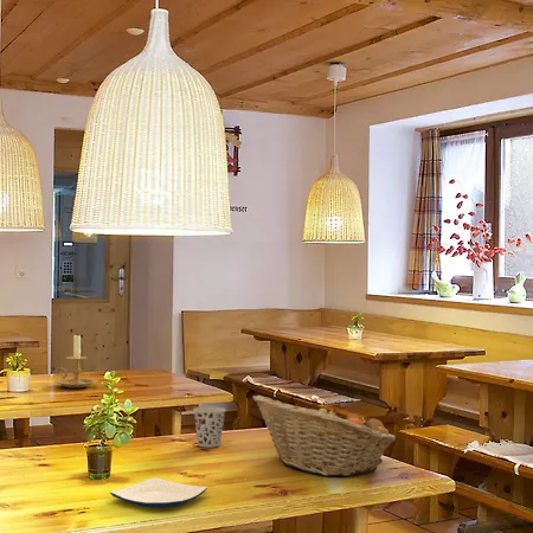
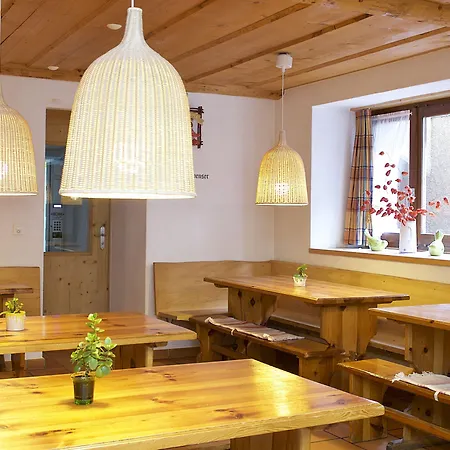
- cup [193,405,226,449]
- fruit basket [252,394,397,477]
- candle holder [53,332,99,388]
- plate [109,476,208,509]
